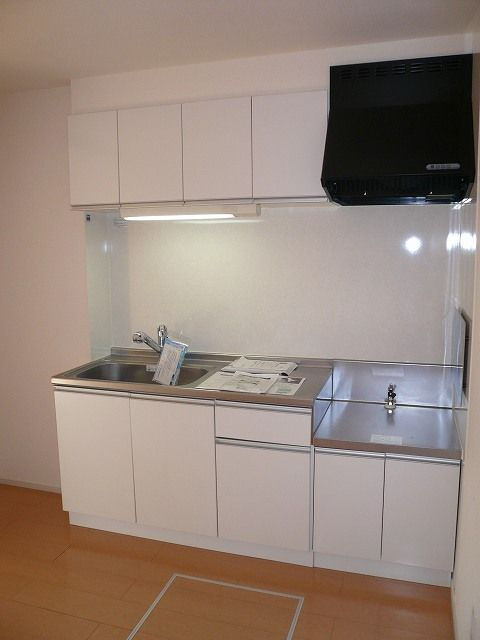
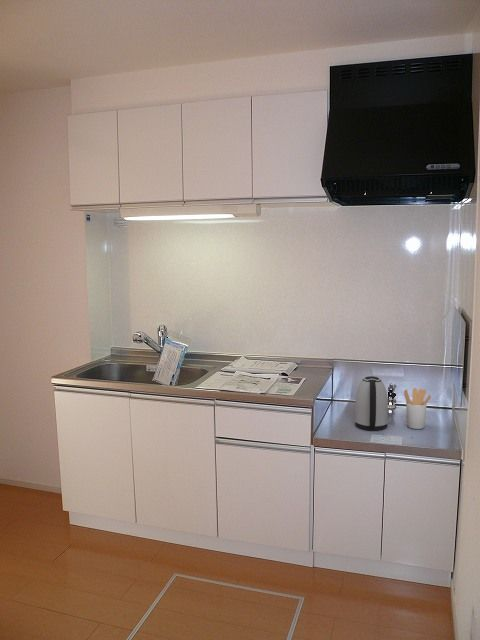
+ utensil holder [403,387,432,430]
+ kettle [354,375,389,431]
